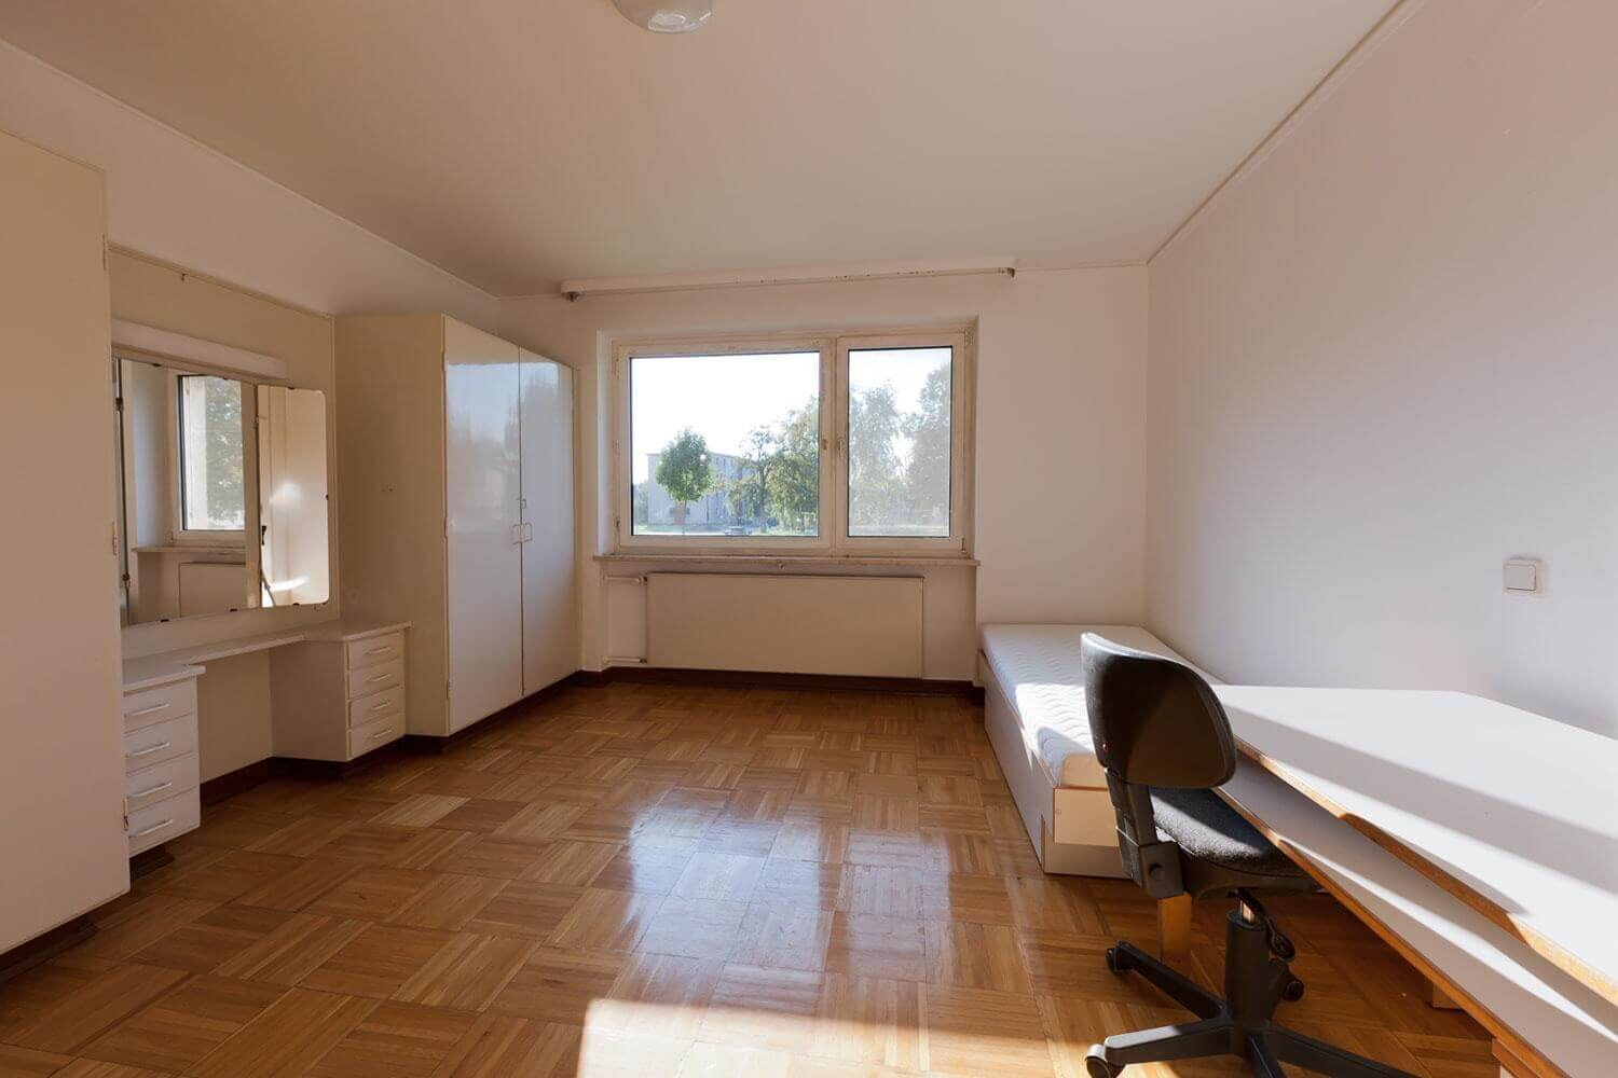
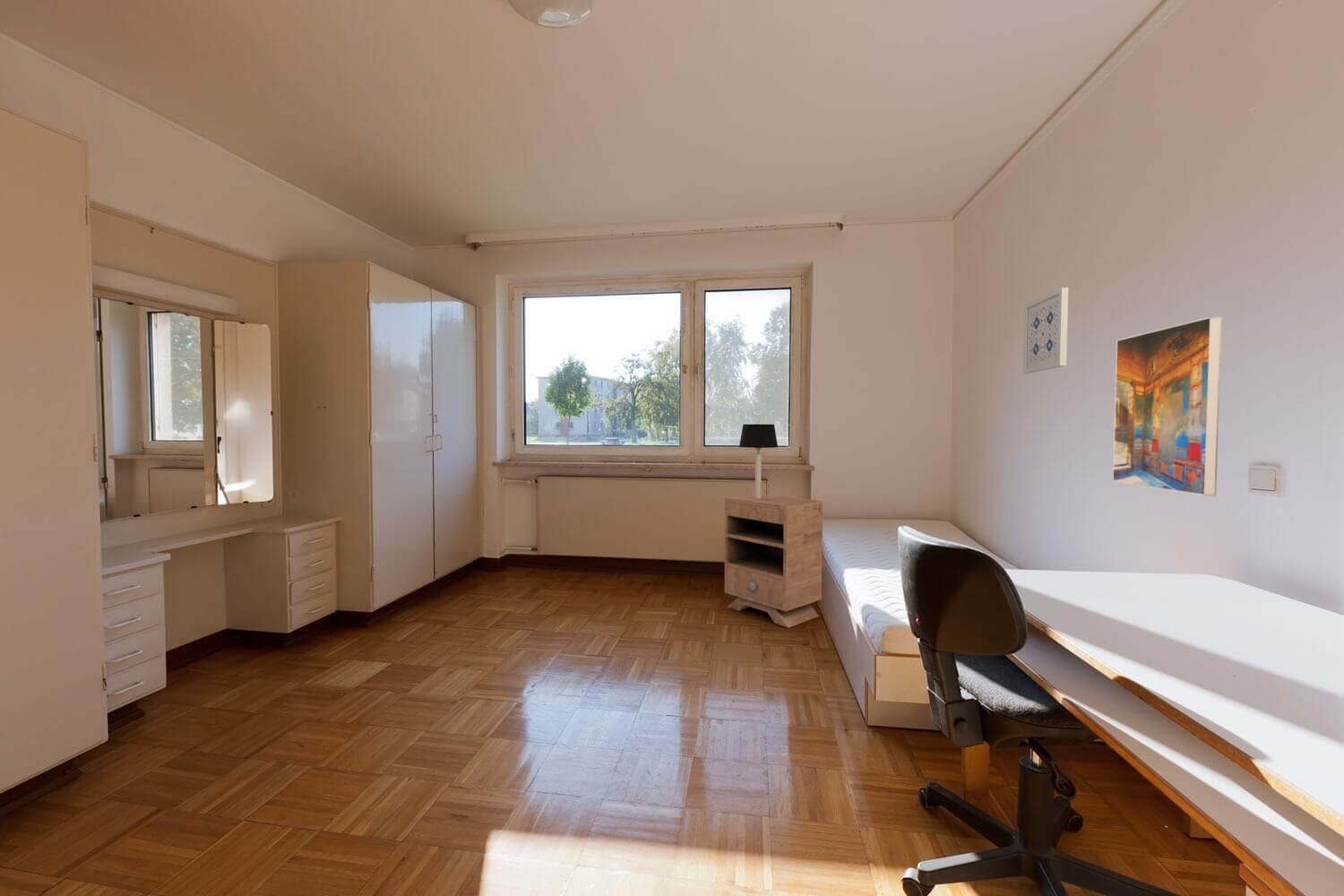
+ wall art [1022,287,1069,375]
+ table lamp [738,423,779,498]
+ nightstand [724,494,823,628]
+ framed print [1112,315,1223,497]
